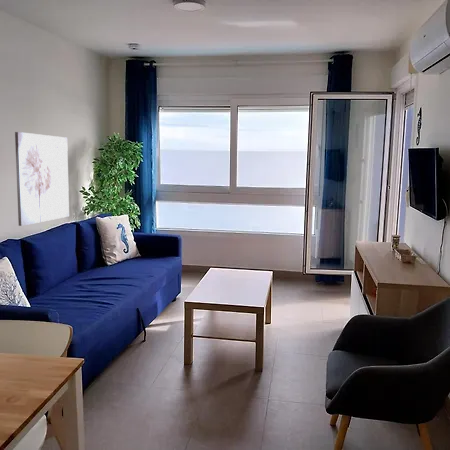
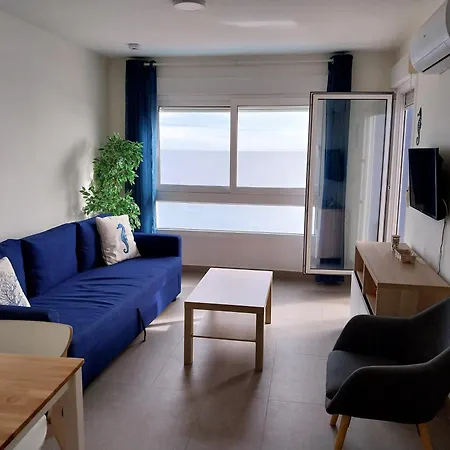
- wall art [14,131,70,227]
